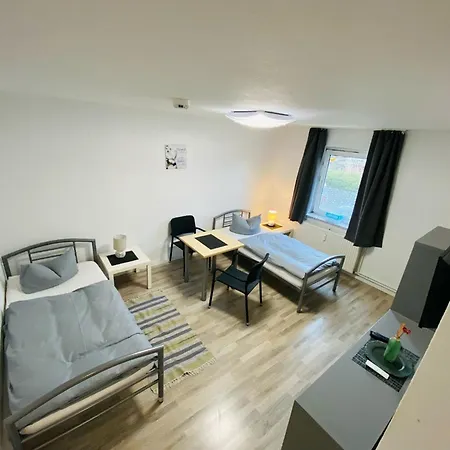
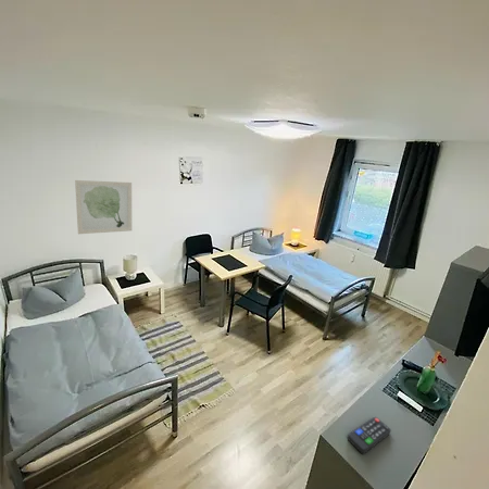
+ wall art [74,179,133,235]
+ remote control [347,416,392,455]
